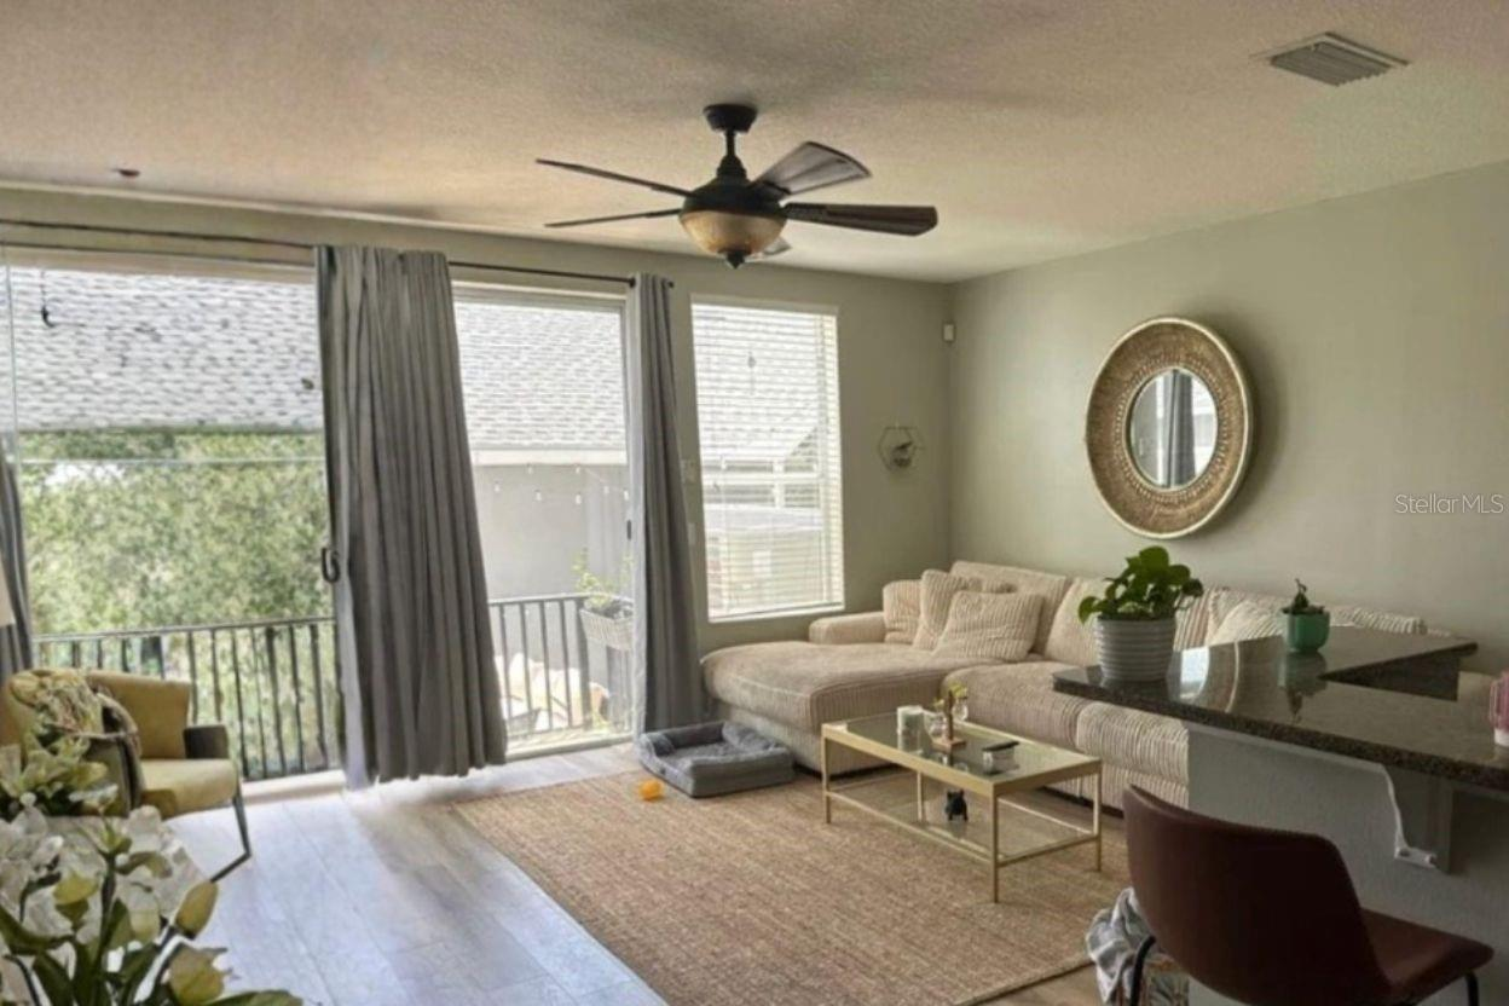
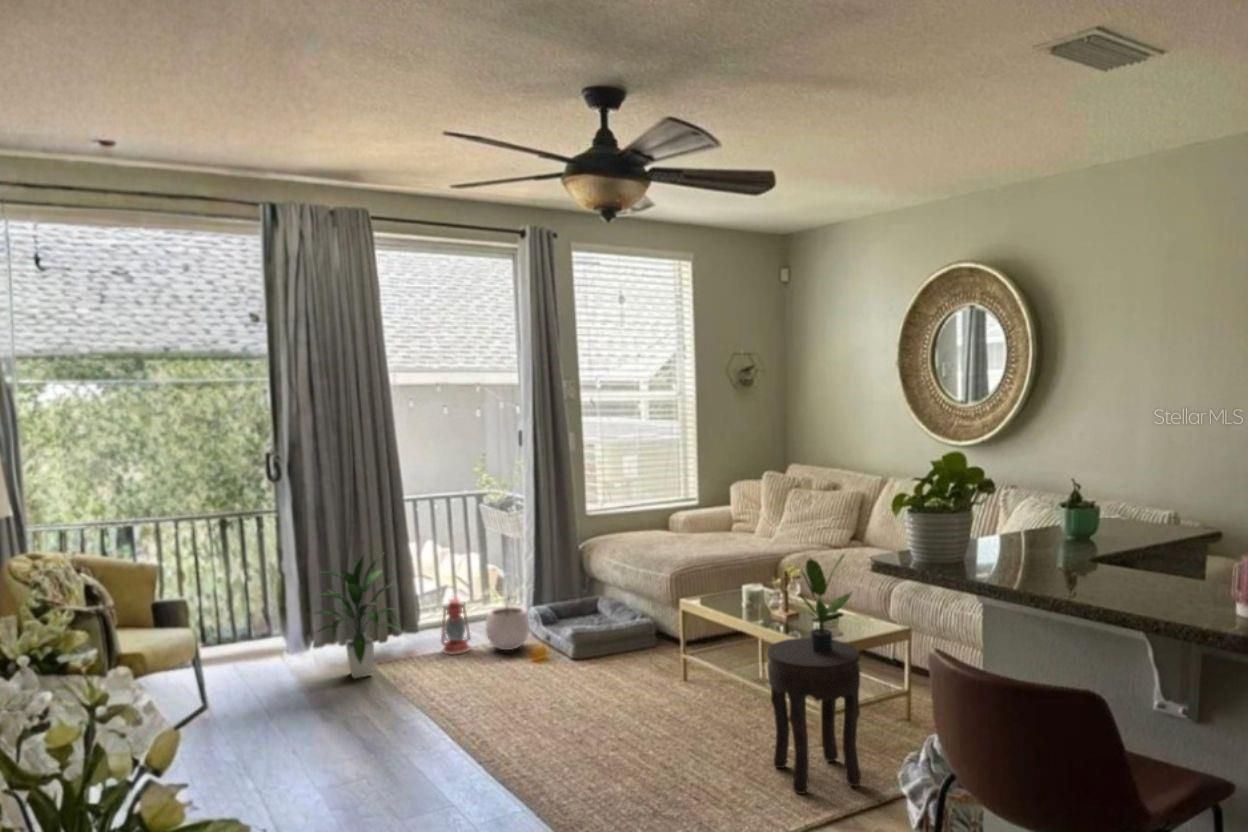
+ indoor plant [307,553,402,679]
+ plant pot [485,593,531,651]
+ side table [766,637,862,795]
+ lantern [438,594,476,656]
+ potted plant [797,552,854,654]
